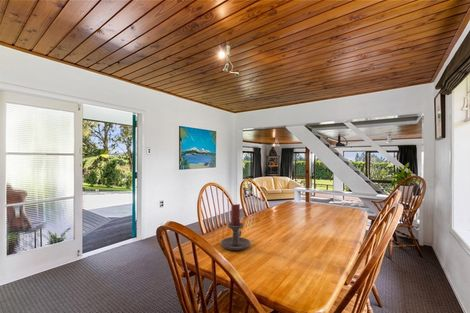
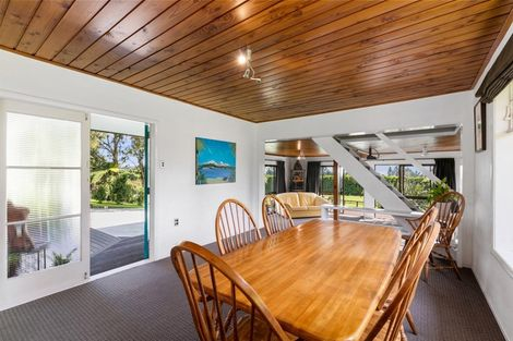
- candle holder [220,203,251,251]
